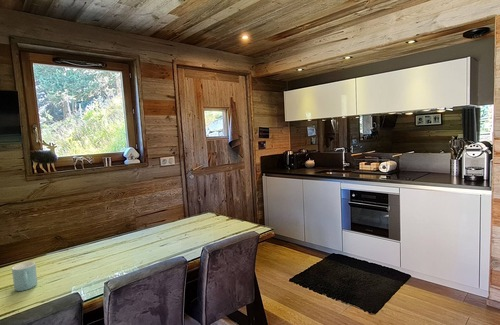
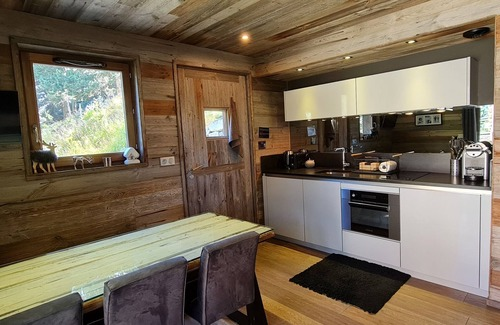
- mug [11,261,38,292]
